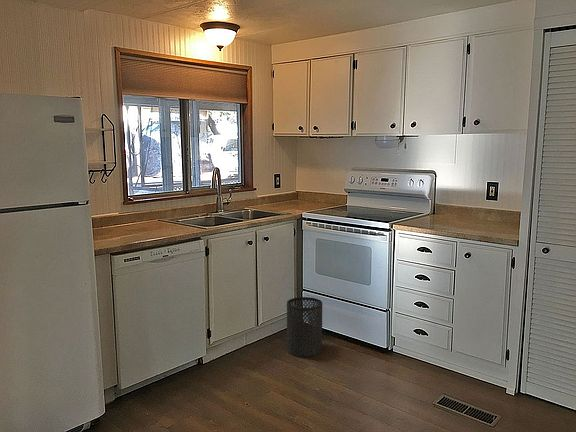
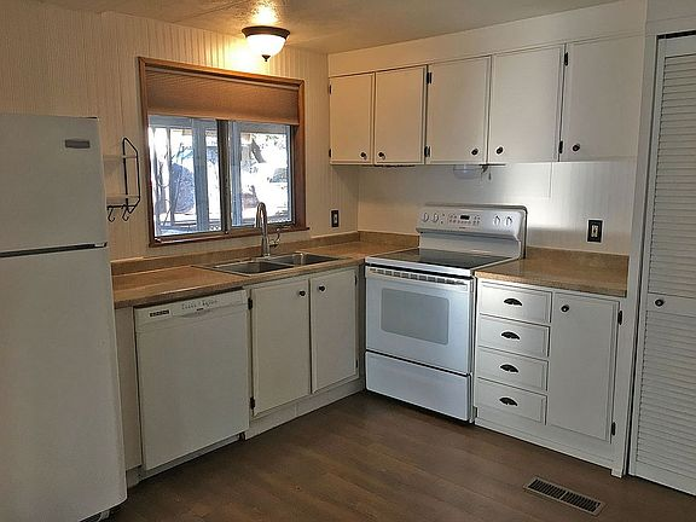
- trash can [286,296,323,358]
